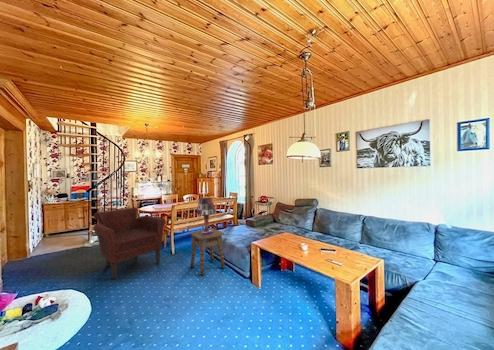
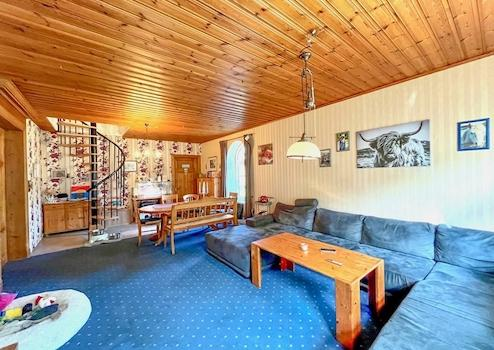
- table lamp [196,197,217,235]
- leather [92,206,167,280]
- side table [189,227,226,277]
